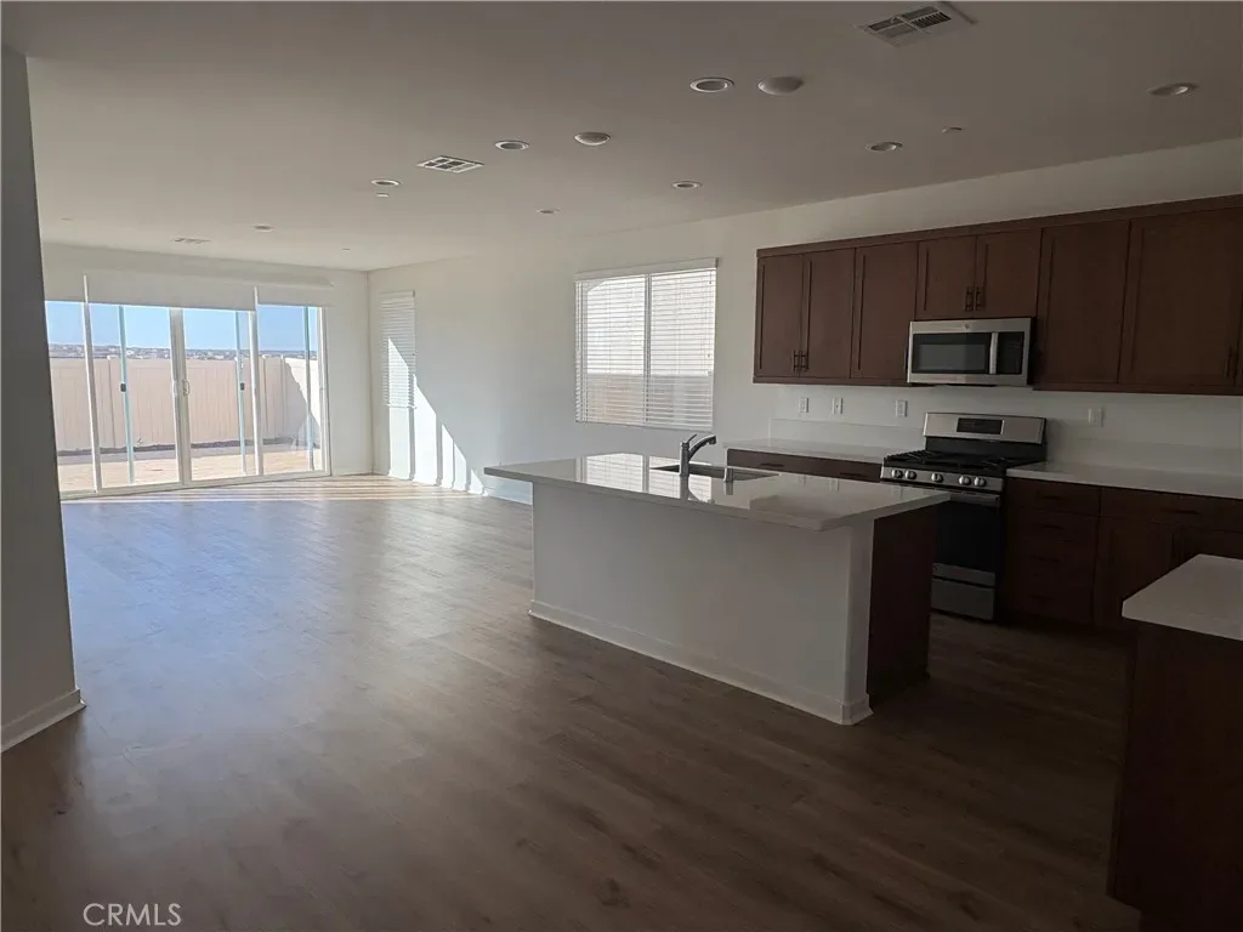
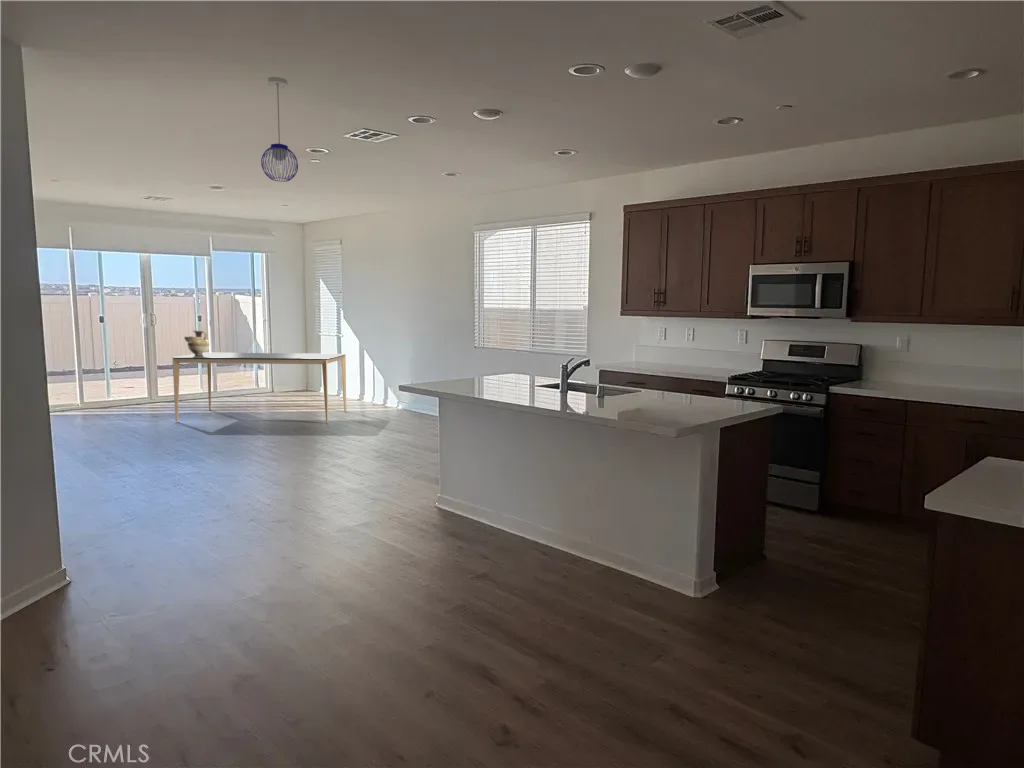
+ pendant light [260,76,299,183]
+ dining table [172,352,347,424]
+ ceramic jug [183,330,210,355]
